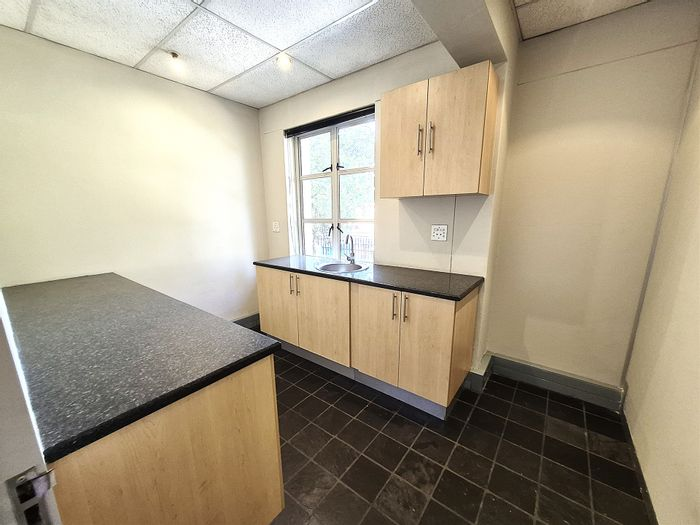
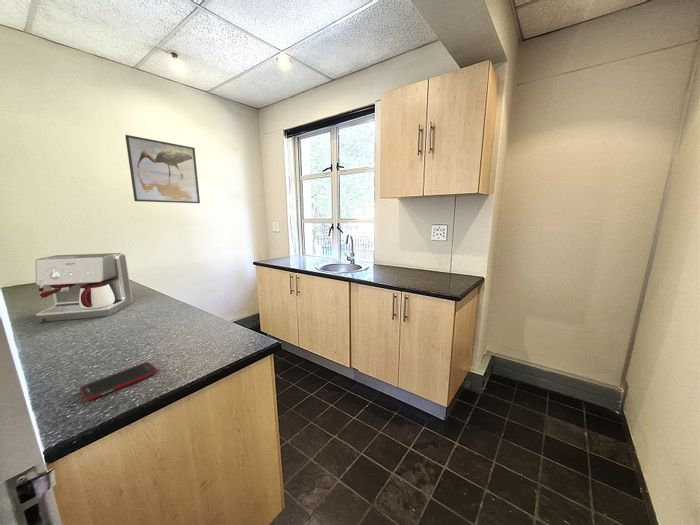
+ coffee maker [34,252,133,323]
+ cell phone [79,361,158,402]
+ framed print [124,134,201,204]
